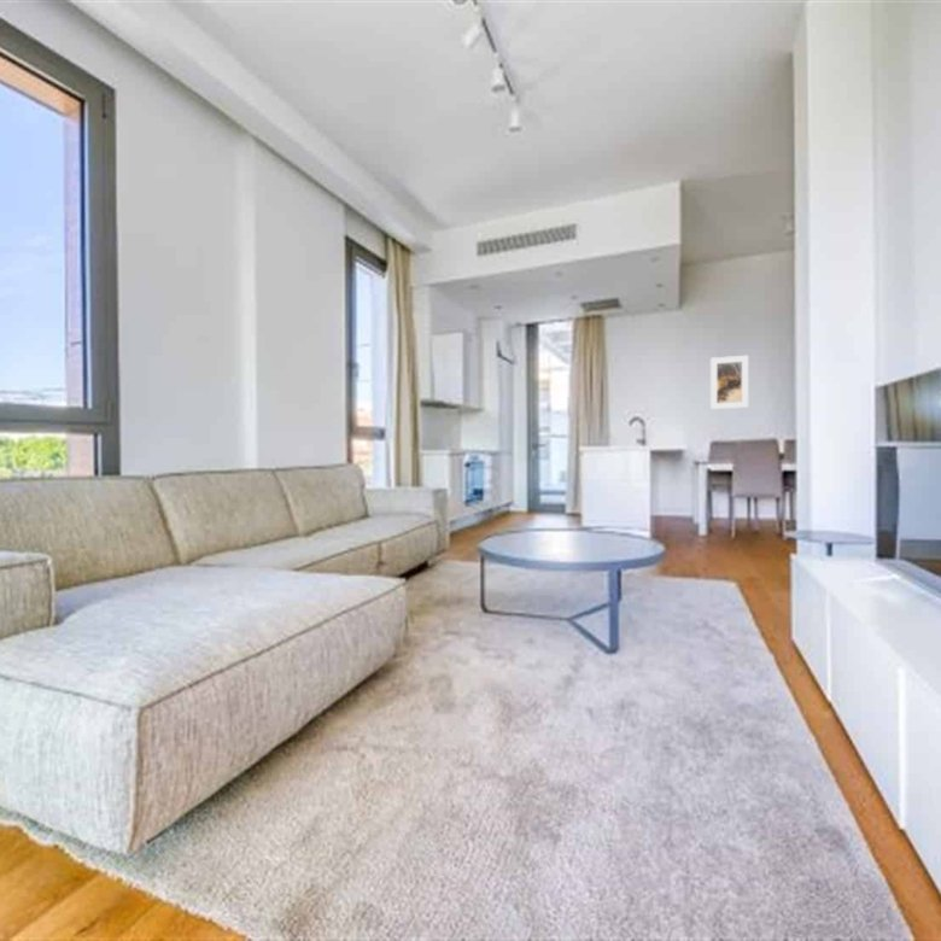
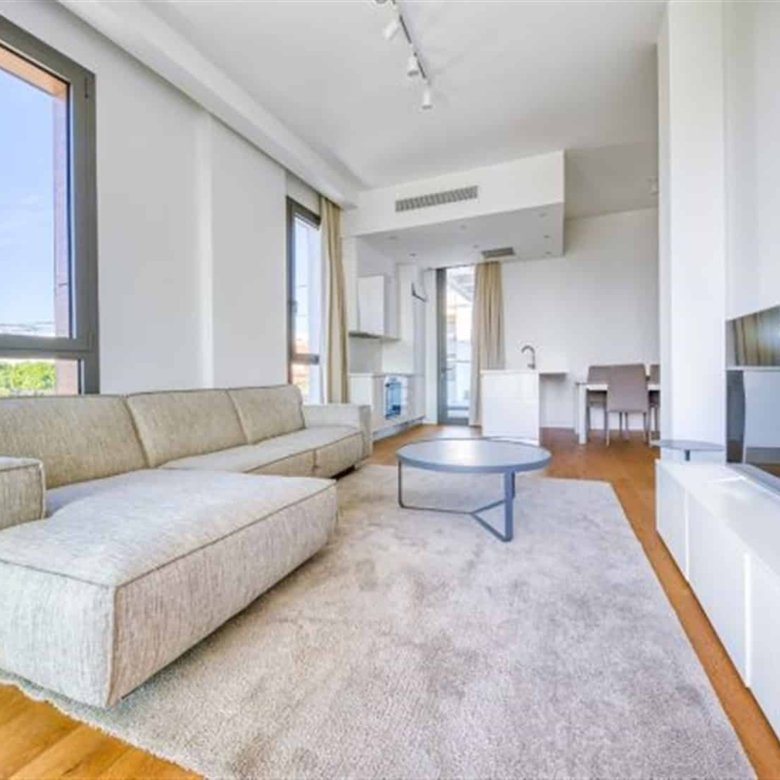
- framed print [709,353,749,410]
